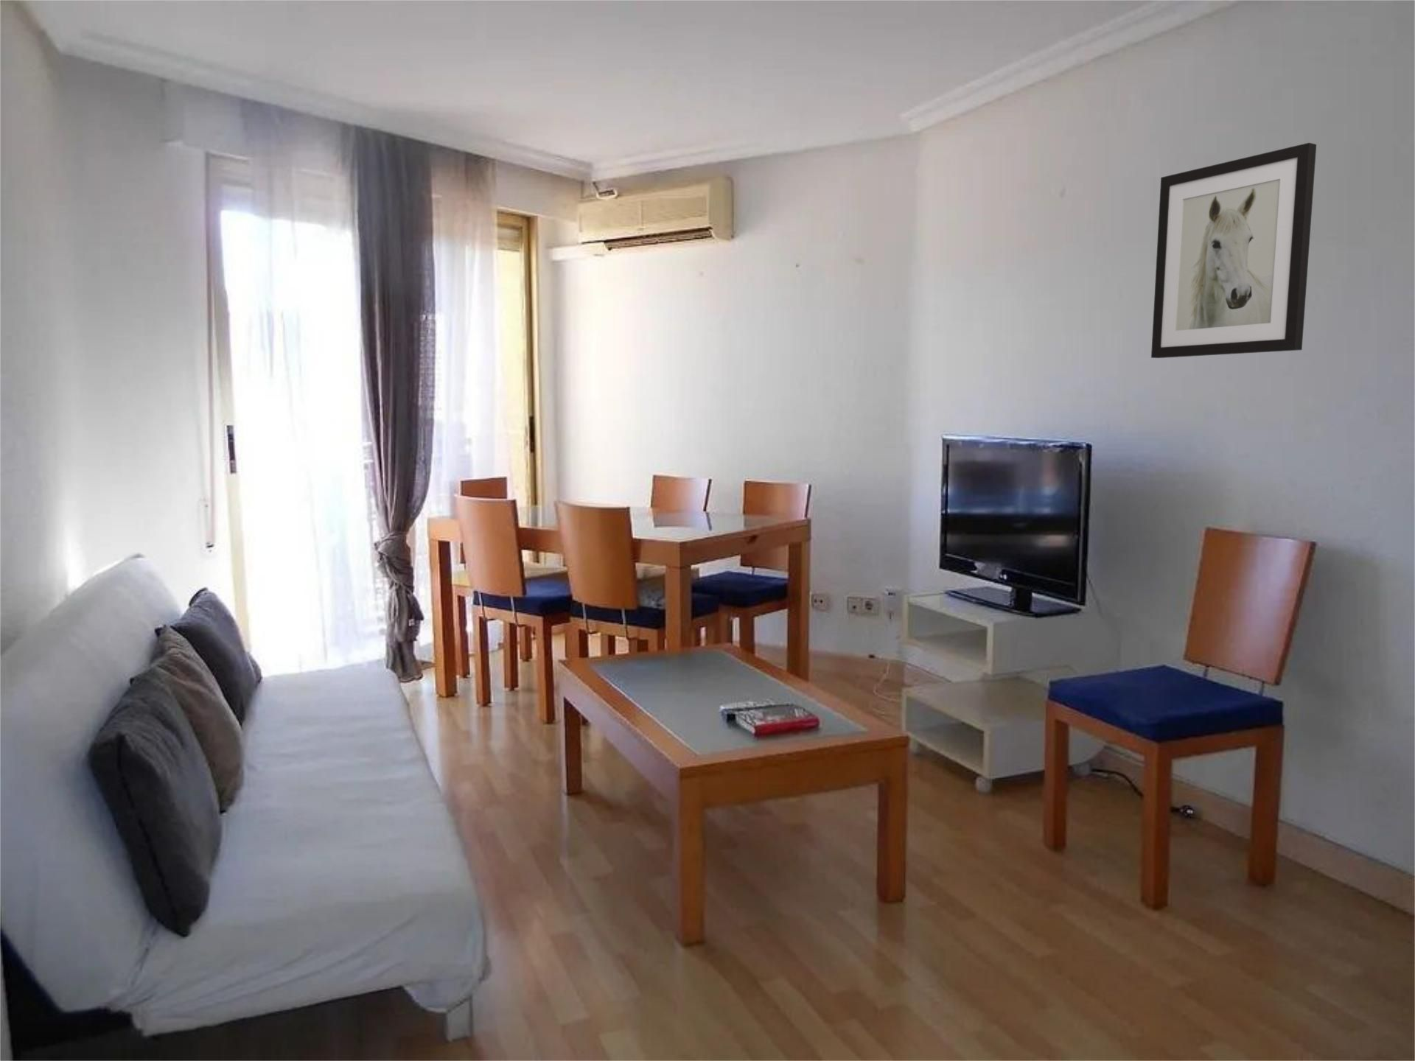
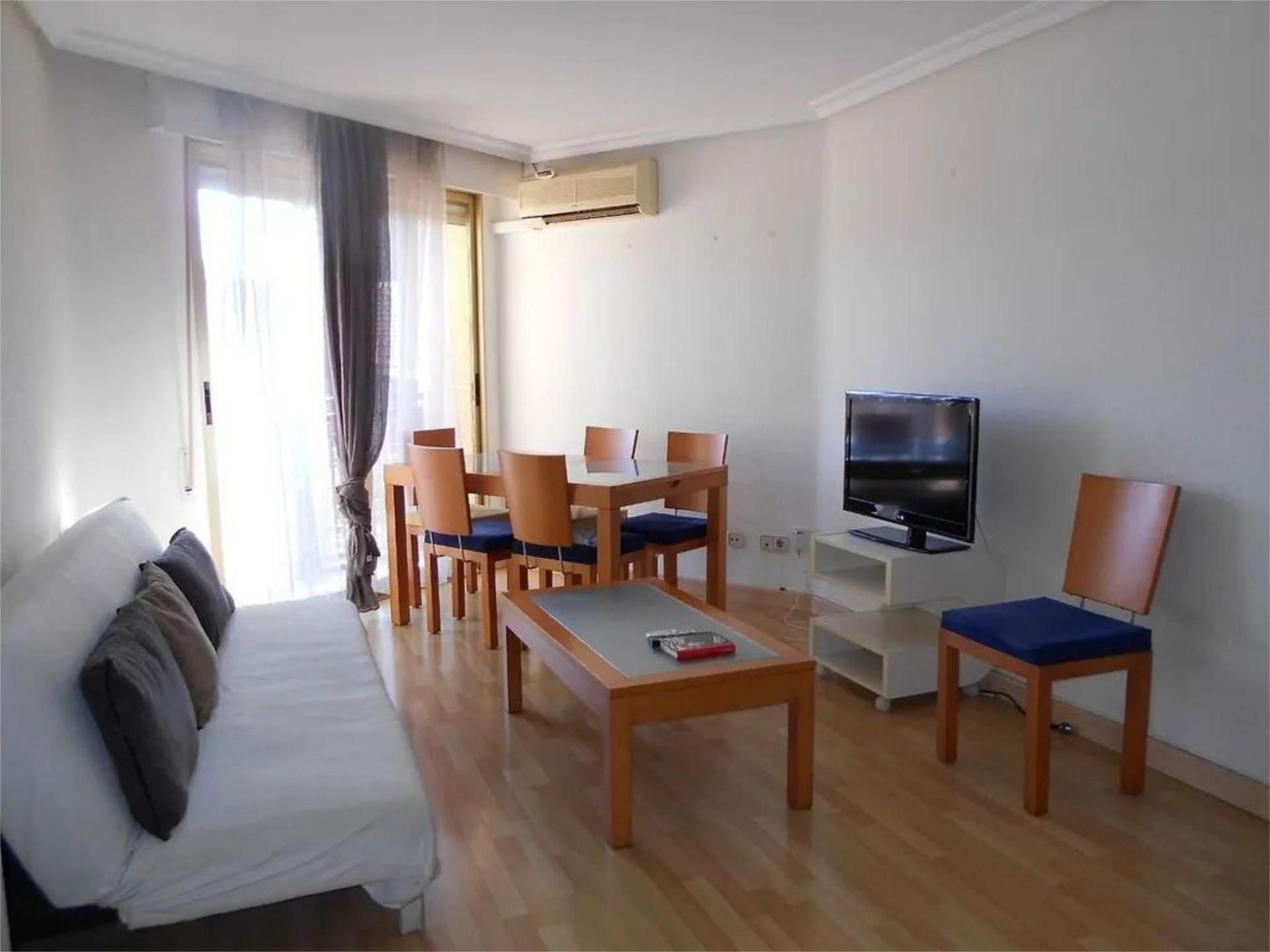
- wall art [1151,143,1317,359]
